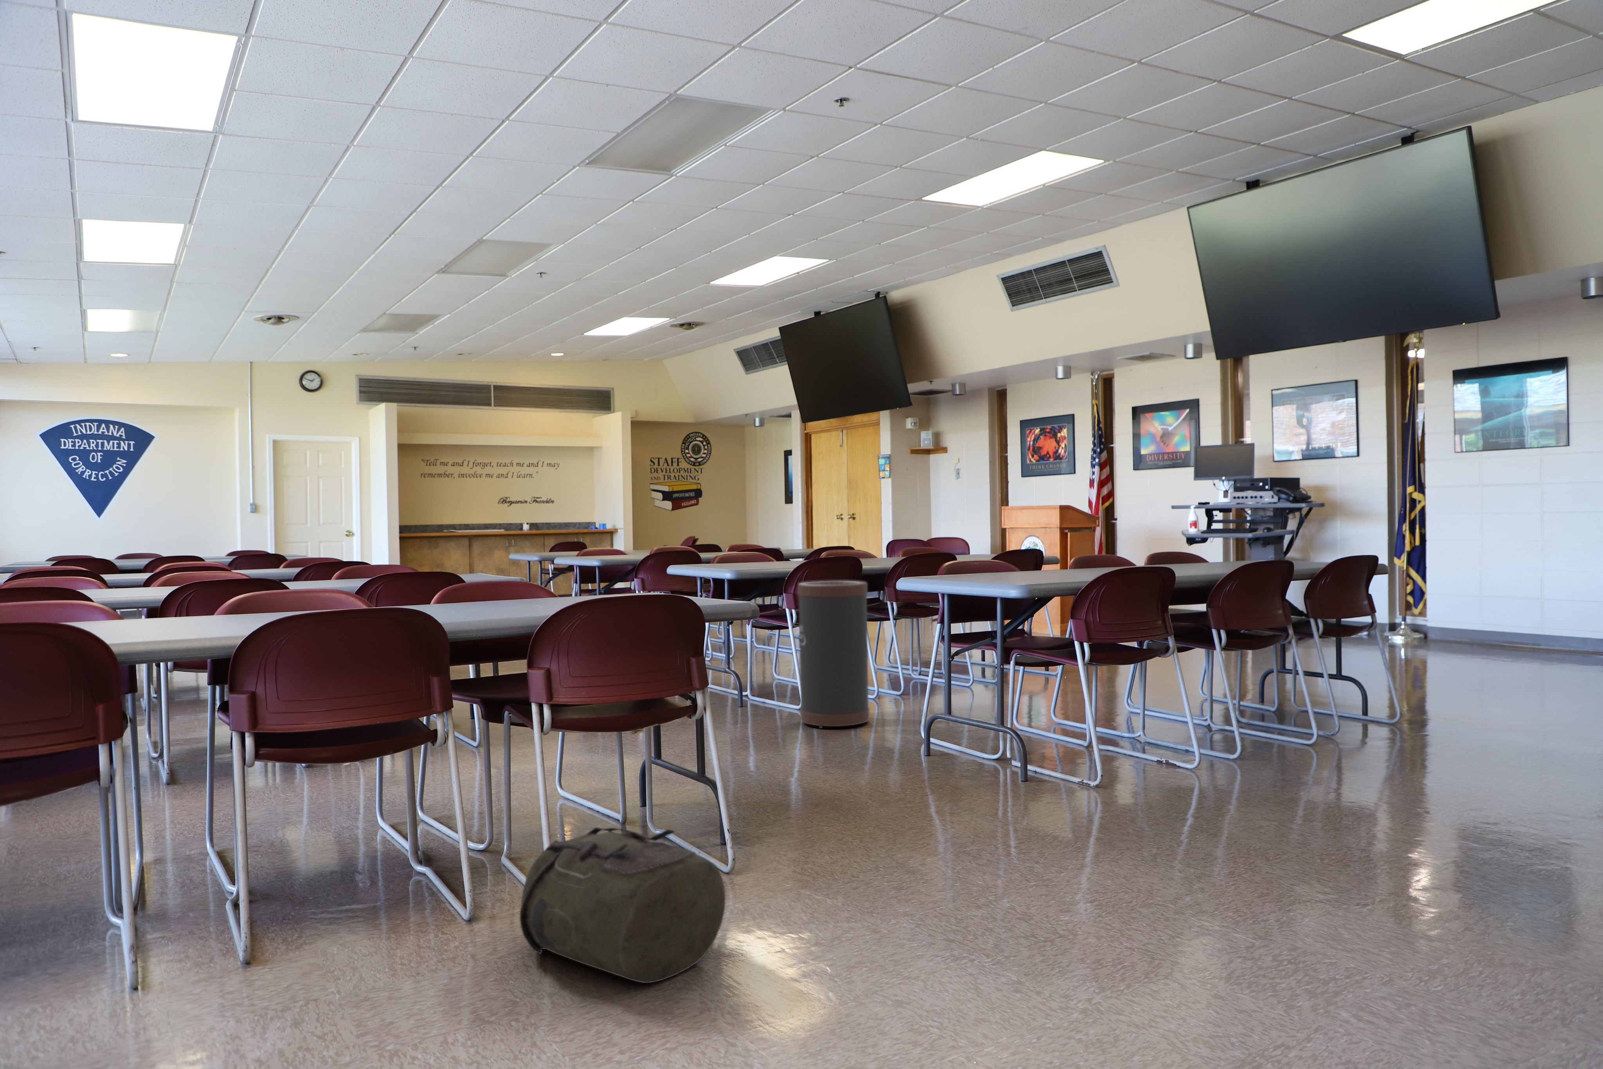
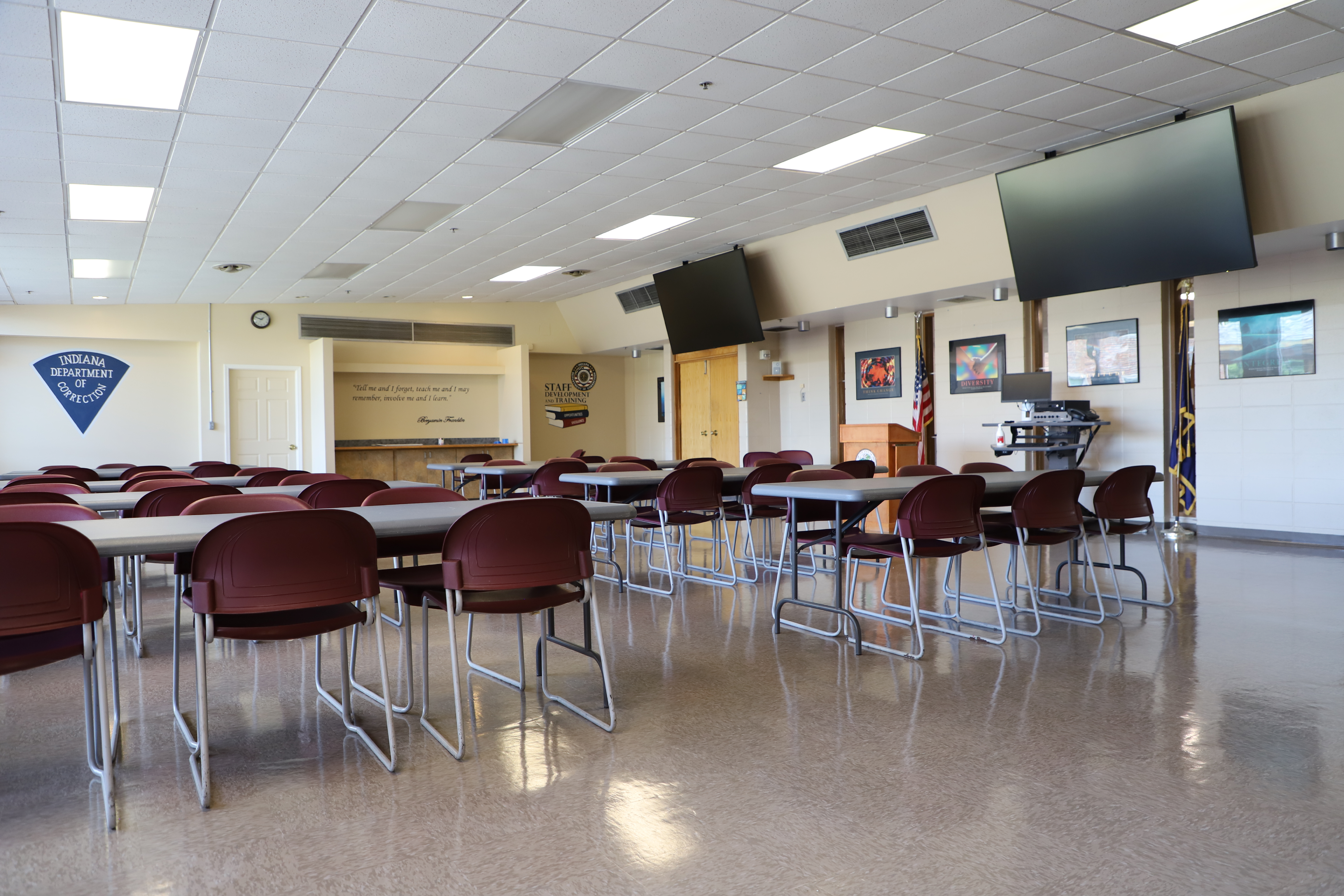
- backpack [519,827,726,983]
- trash can [798,581,869,729]
